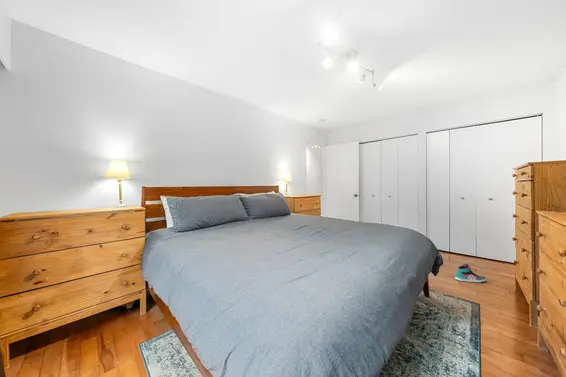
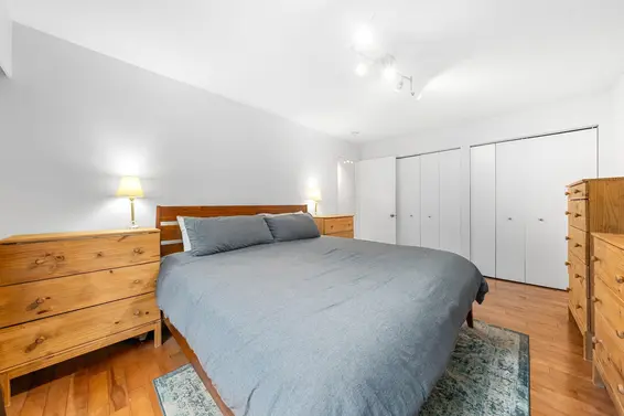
- sneaker [454,262,487,284]
